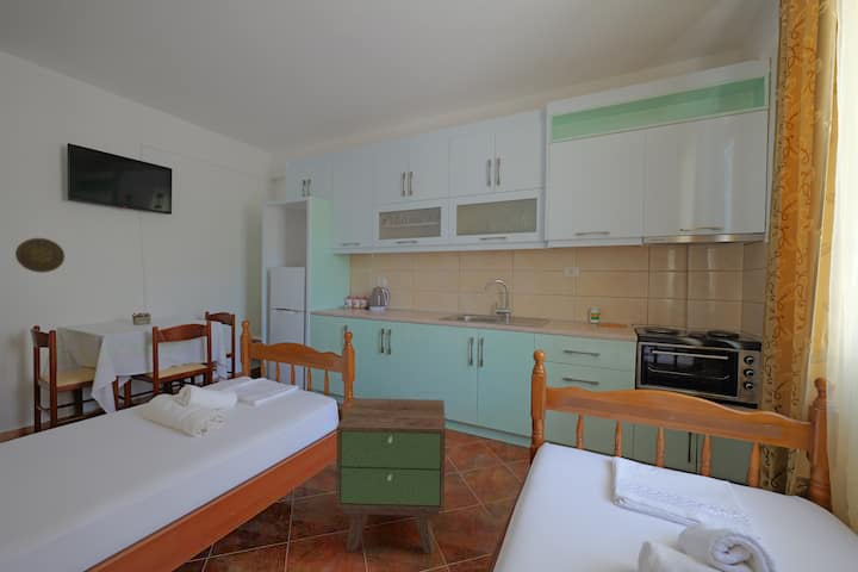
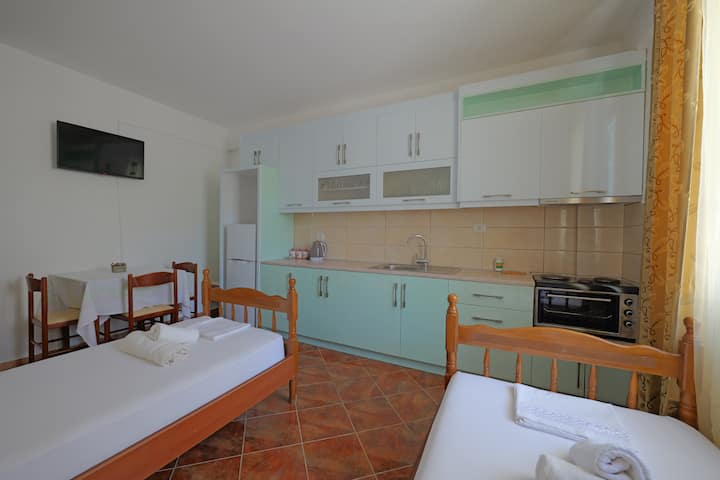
- nightstand [335,397,447,557]
- decorative plate [14,237,66,274]
